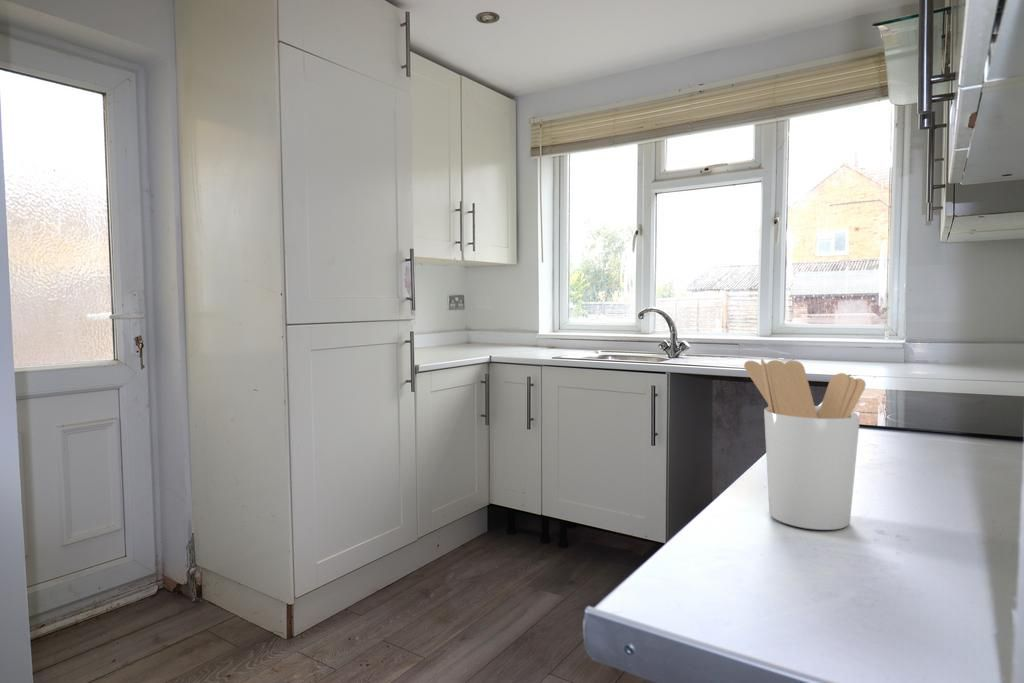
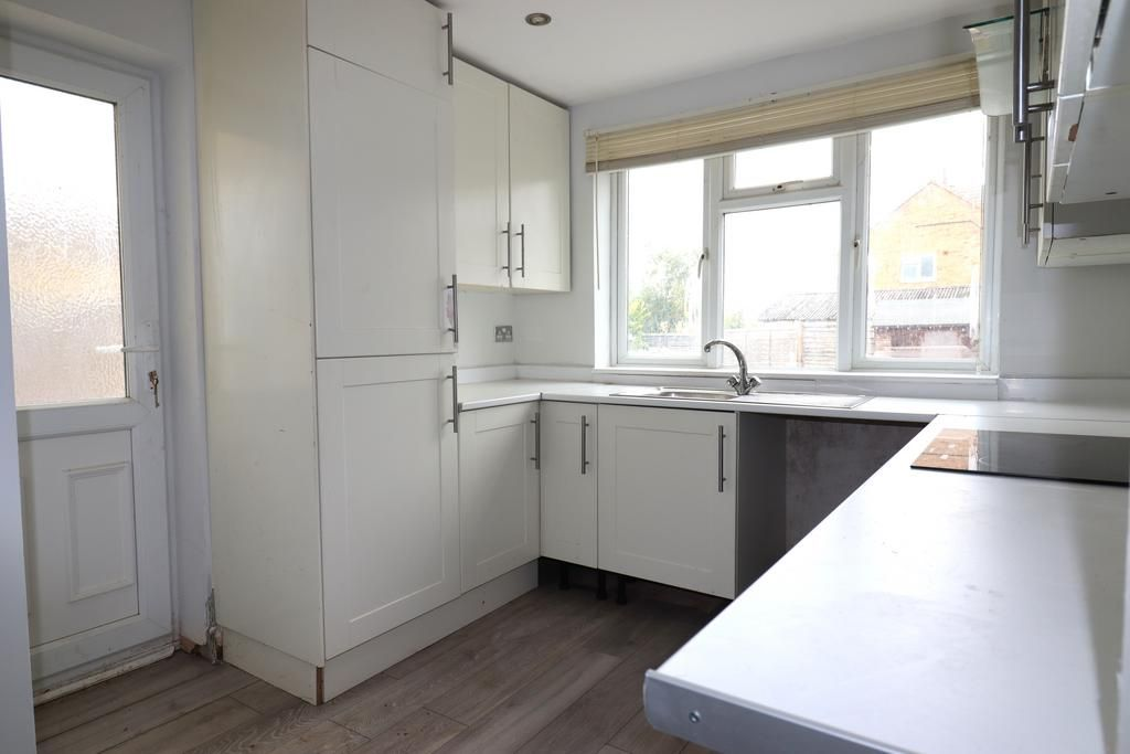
- utensil holder [743,358,867,531]
